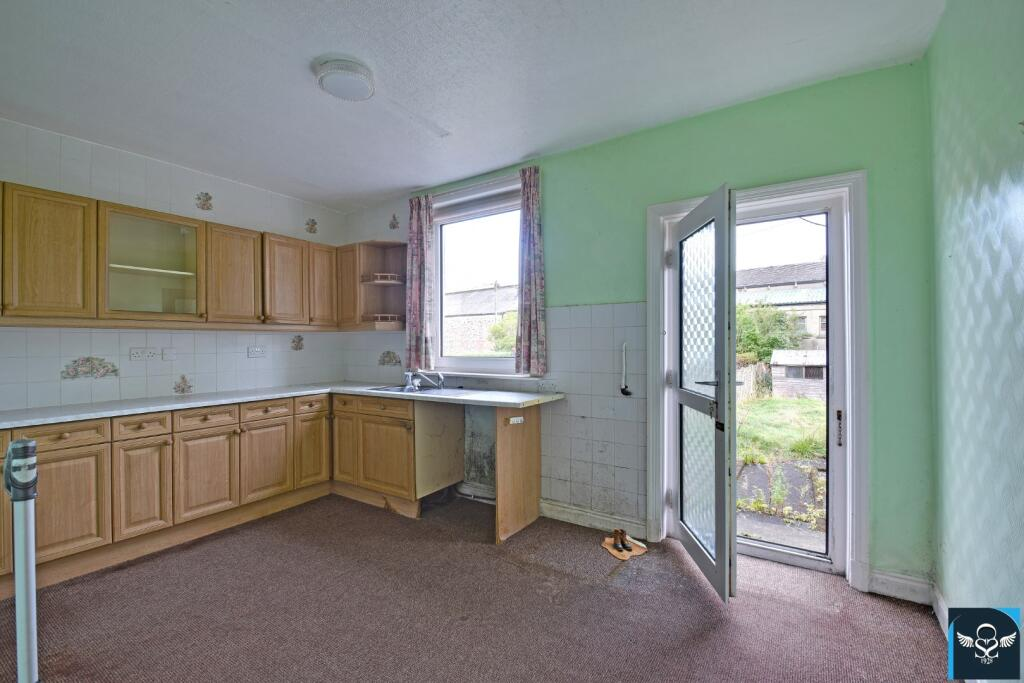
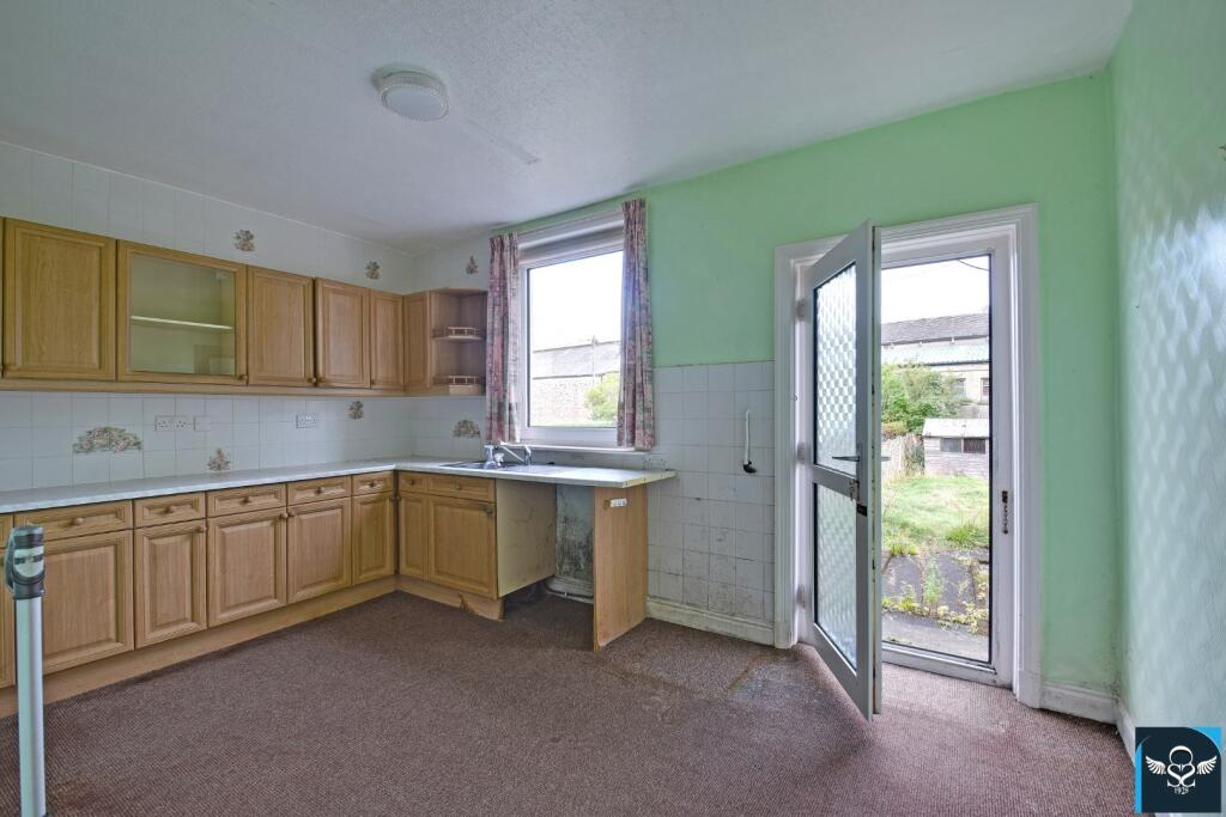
- boots [601,527,649,561]
